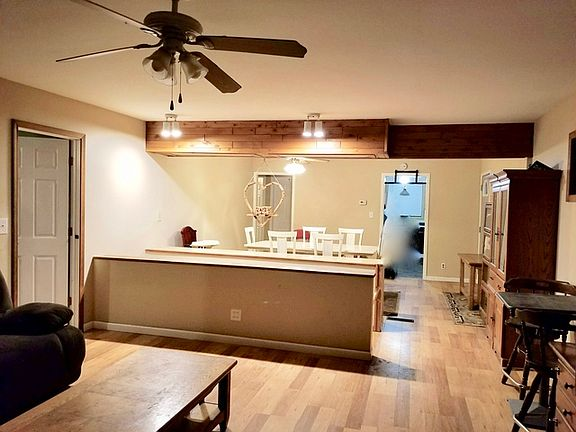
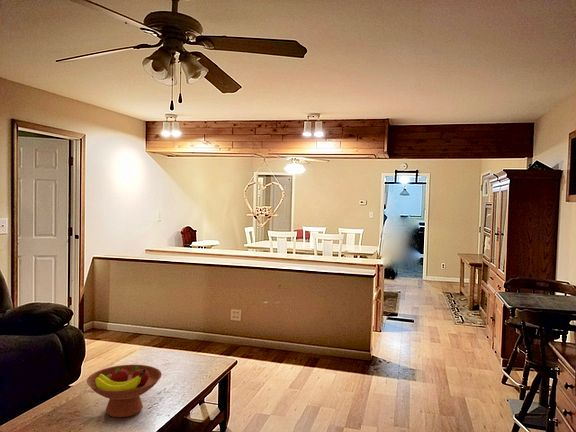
+ fruit bowl [86,364,163,418]
